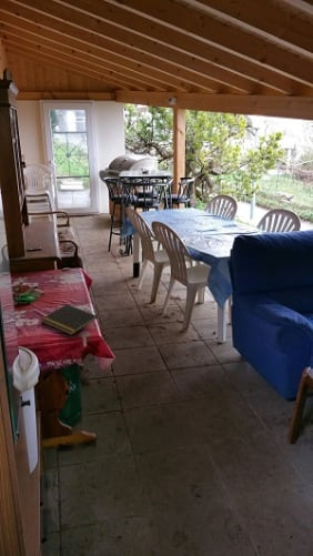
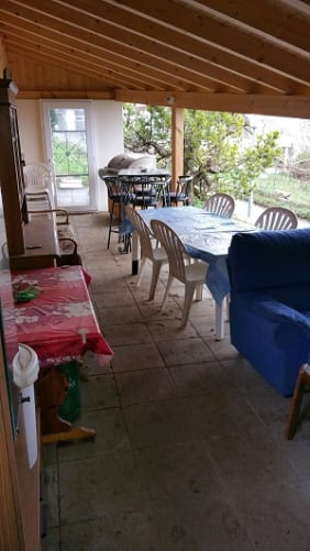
- notepad [40,303,99,336]
